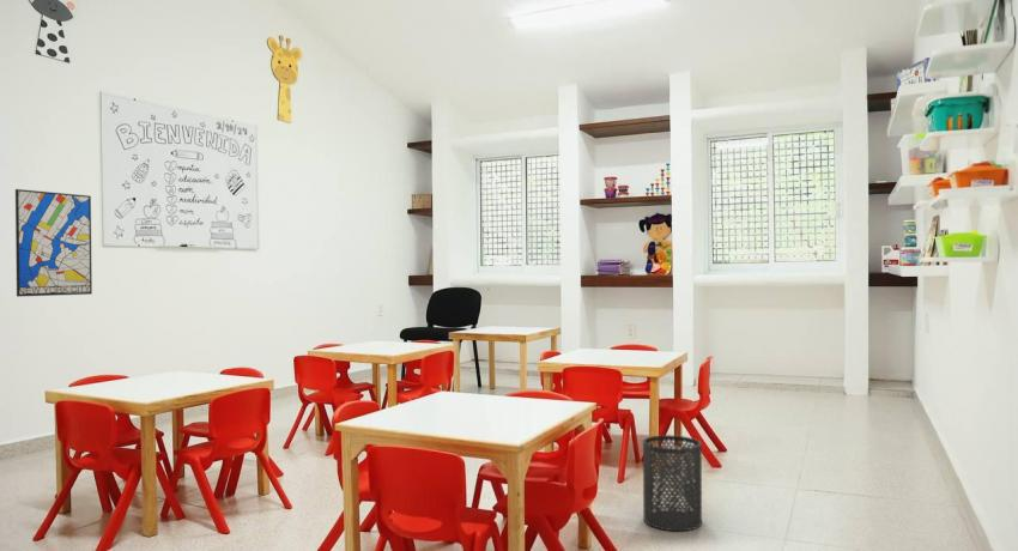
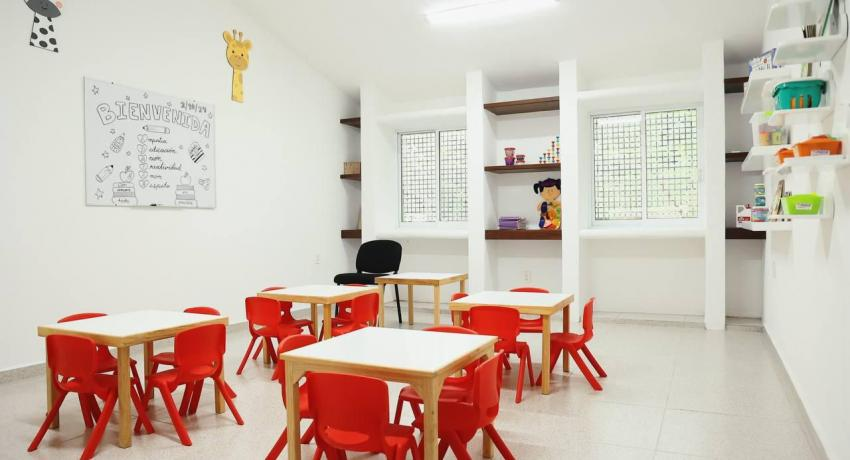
- wall art [14,188,93,297]
- trash can [642,434,703,532]
